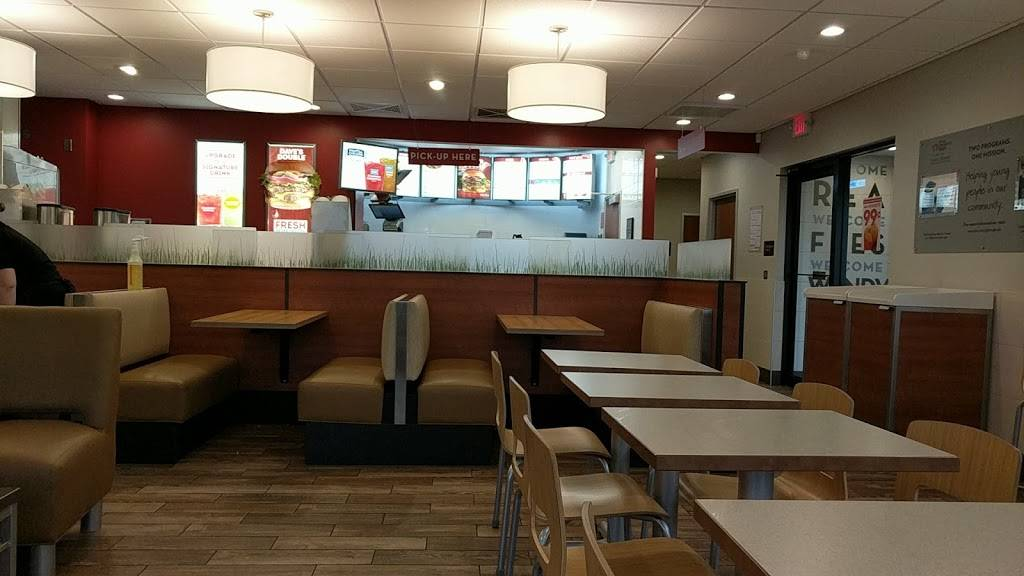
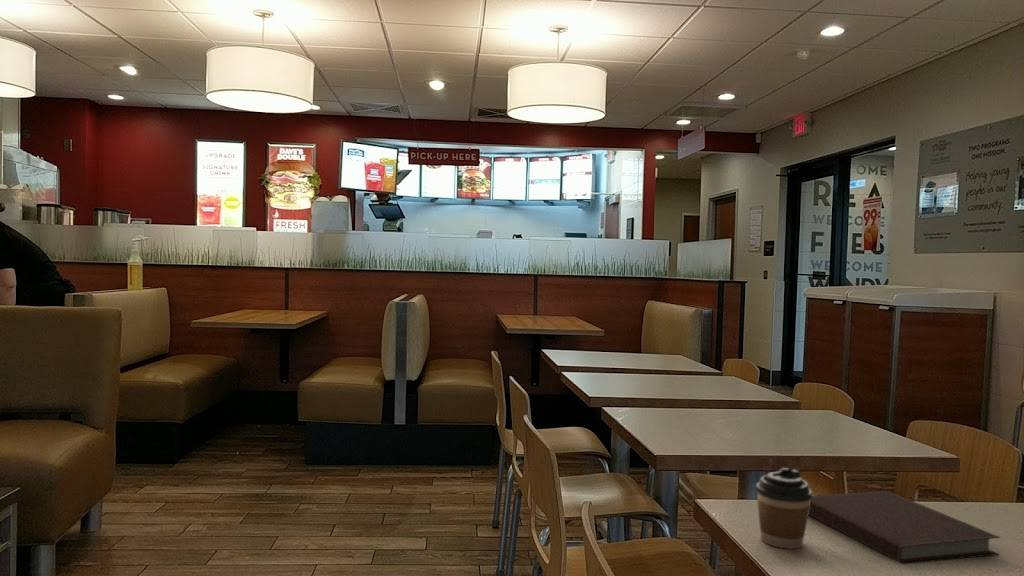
+ coffee cup [755,467,814,549]
+ notebook [808,490,1001,565]
